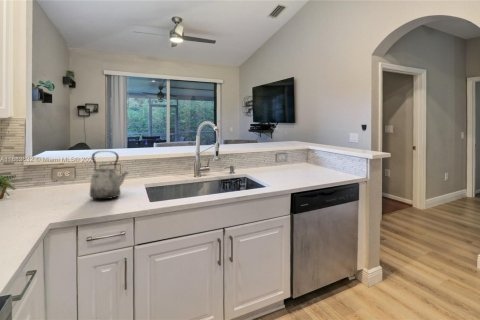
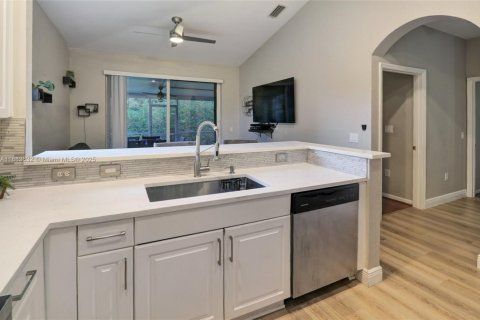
- kettle [89,150,130,200]
